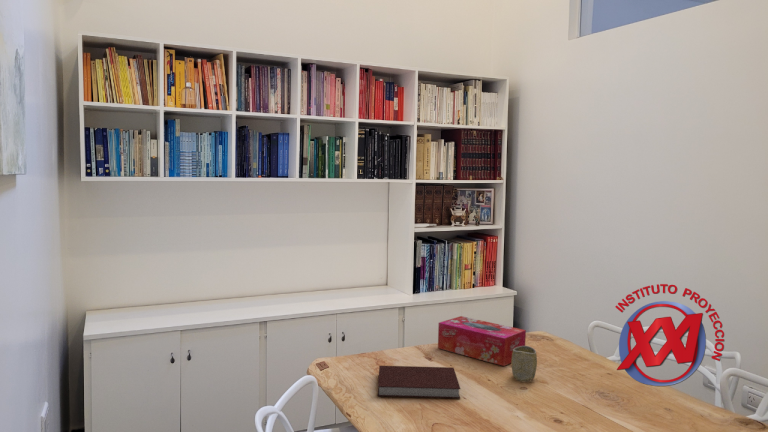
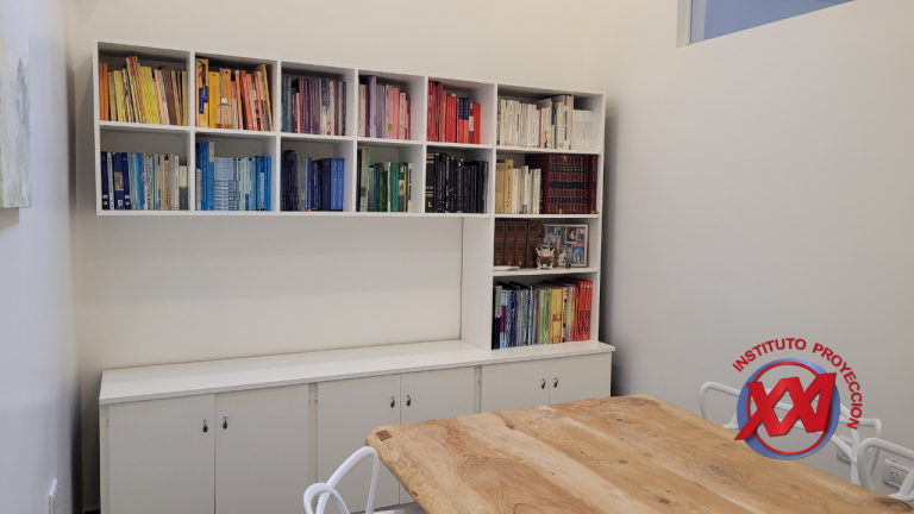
- notebook [377,365,461,399]
- cup [511,345,538,382]
- tissue box [437,315,527,367]
